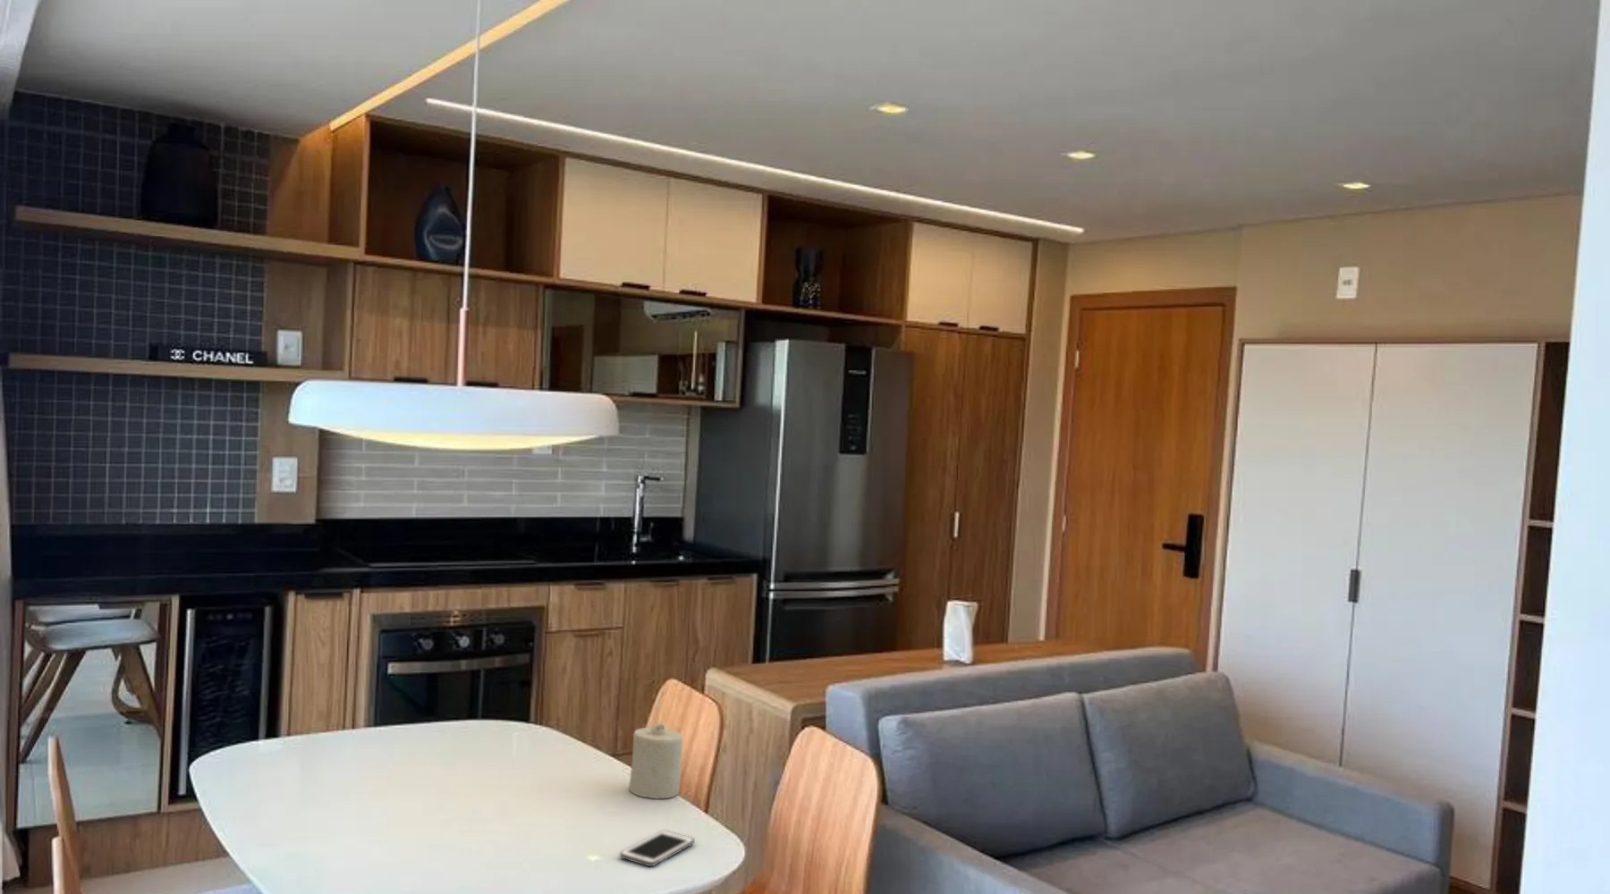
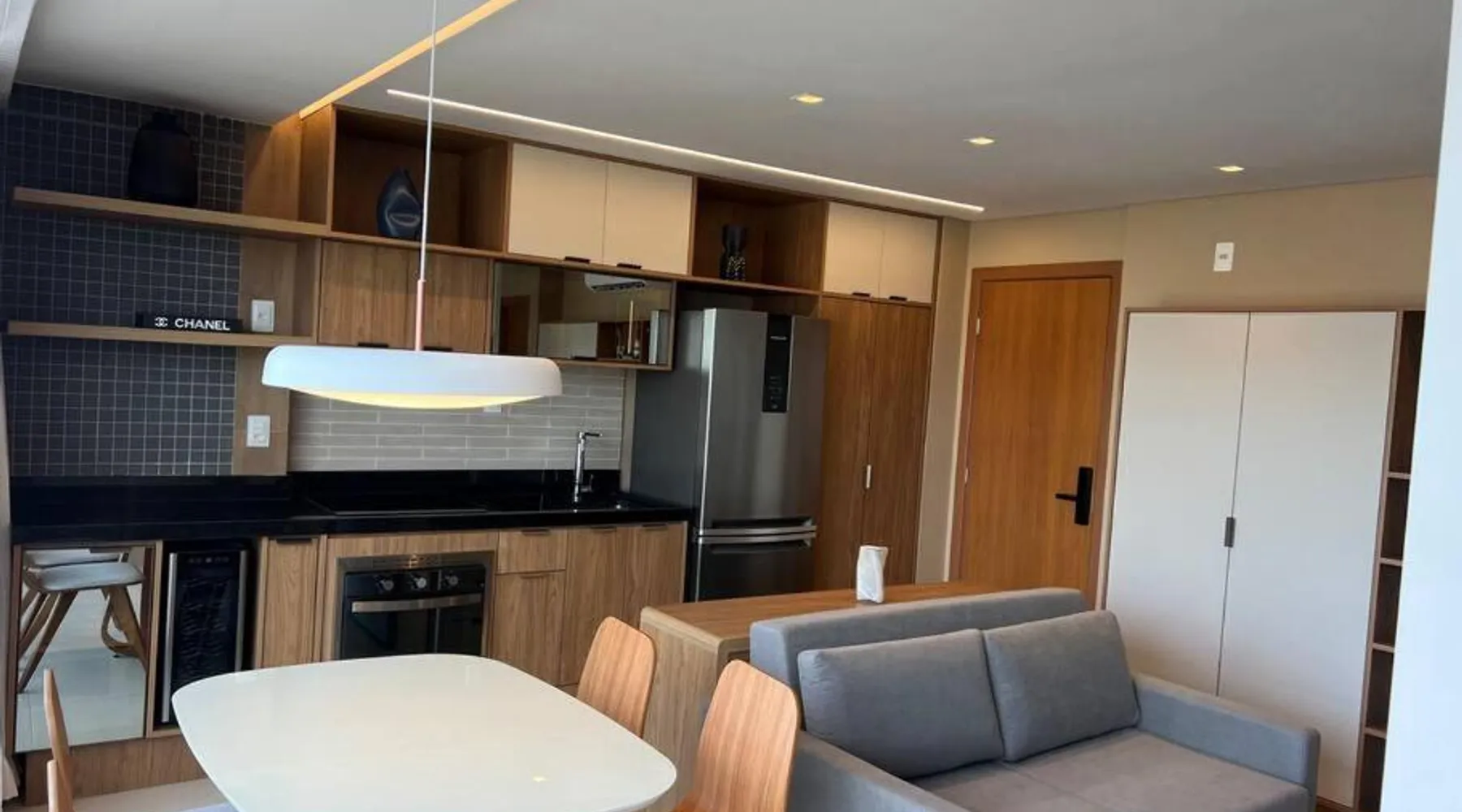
- cell phone [619,830,696,868]
- candle [628,722,684,799]
